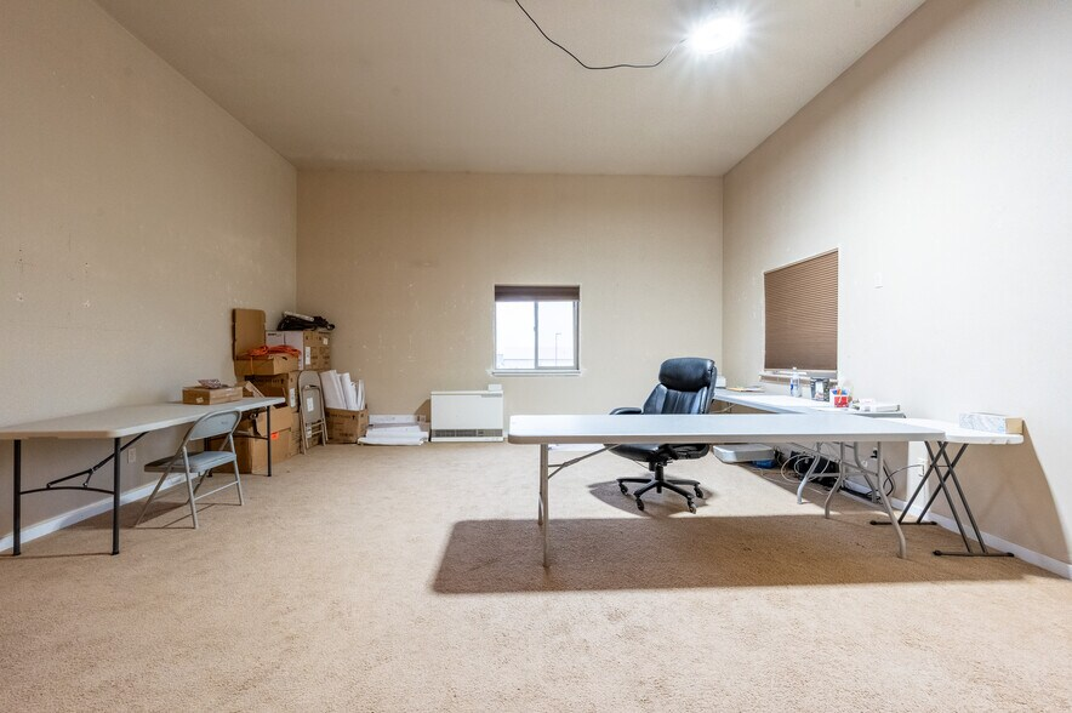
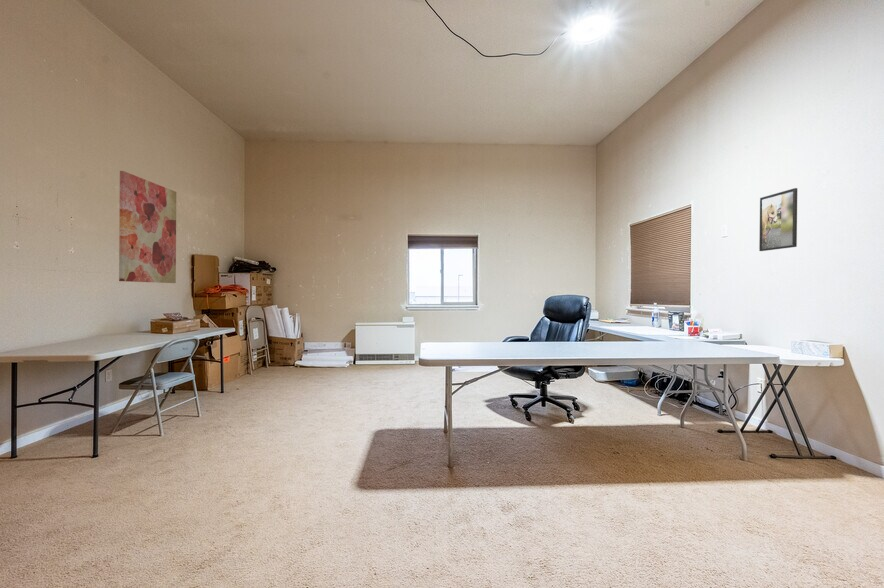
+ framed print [758,187,798,252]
+ wall art [118,170,177,284]
